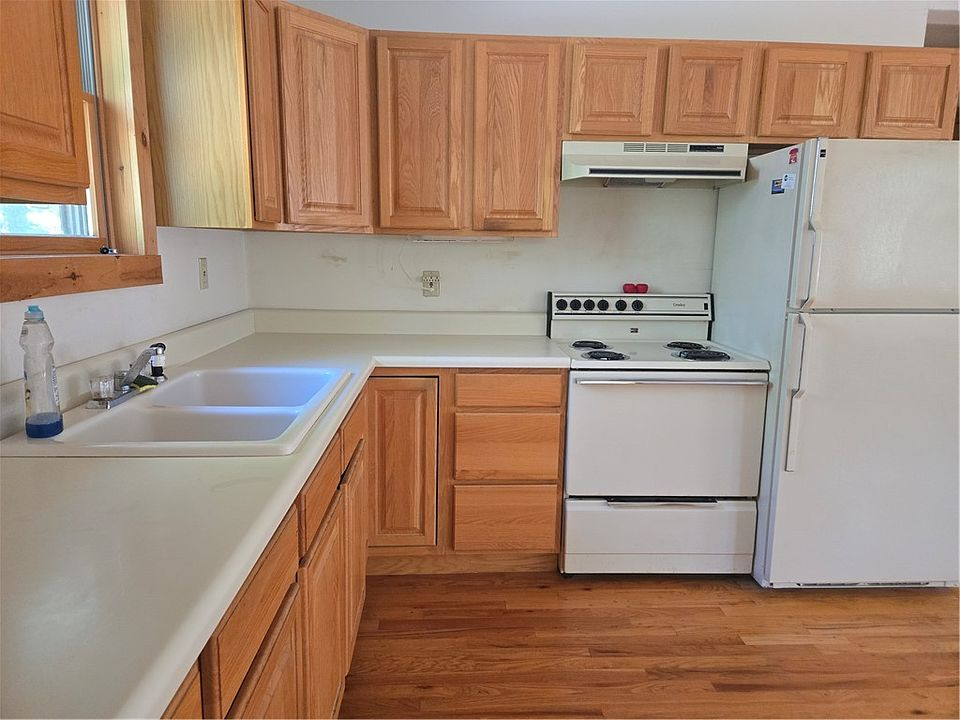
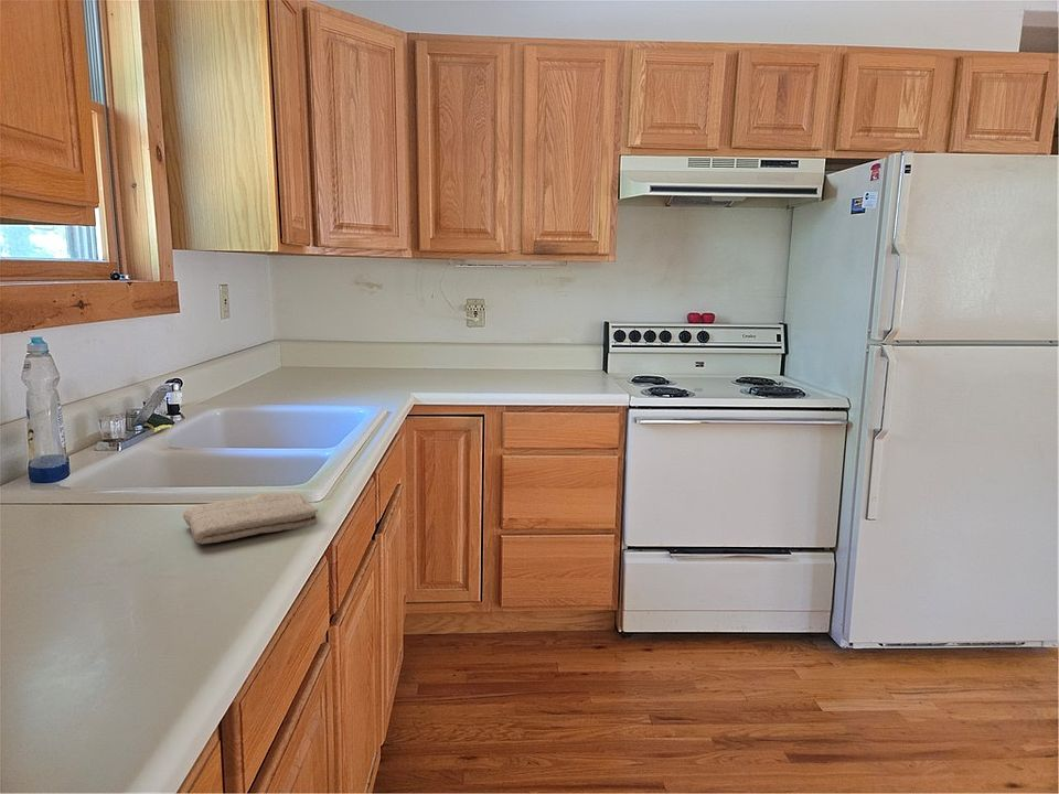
+ washcloth [182,491,320,545]
